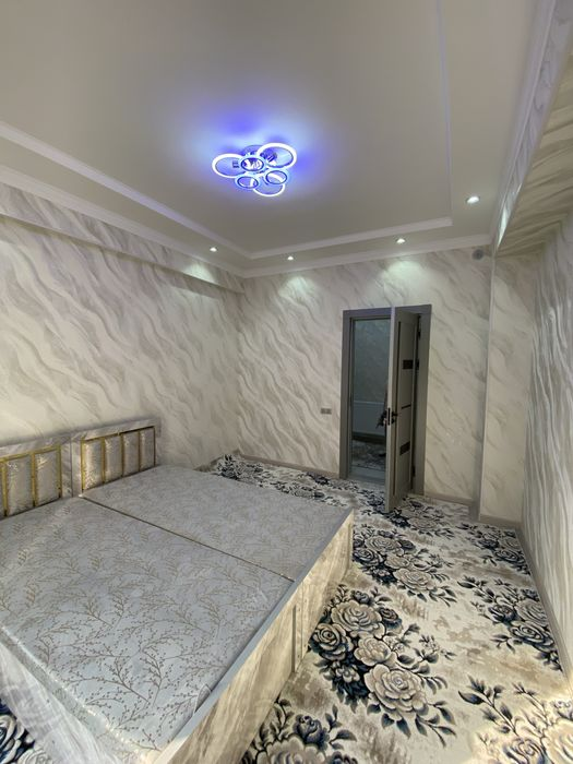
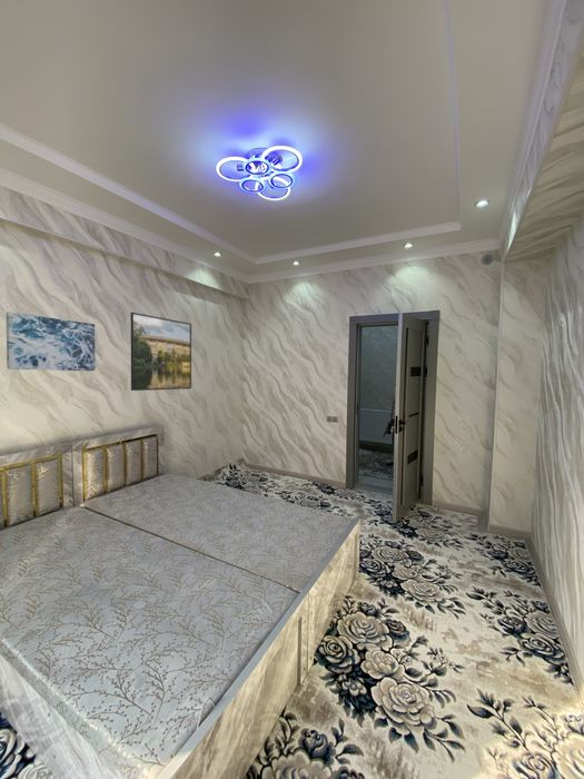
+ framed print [130,312,192,392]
+ wall art [4,310,97,372]
